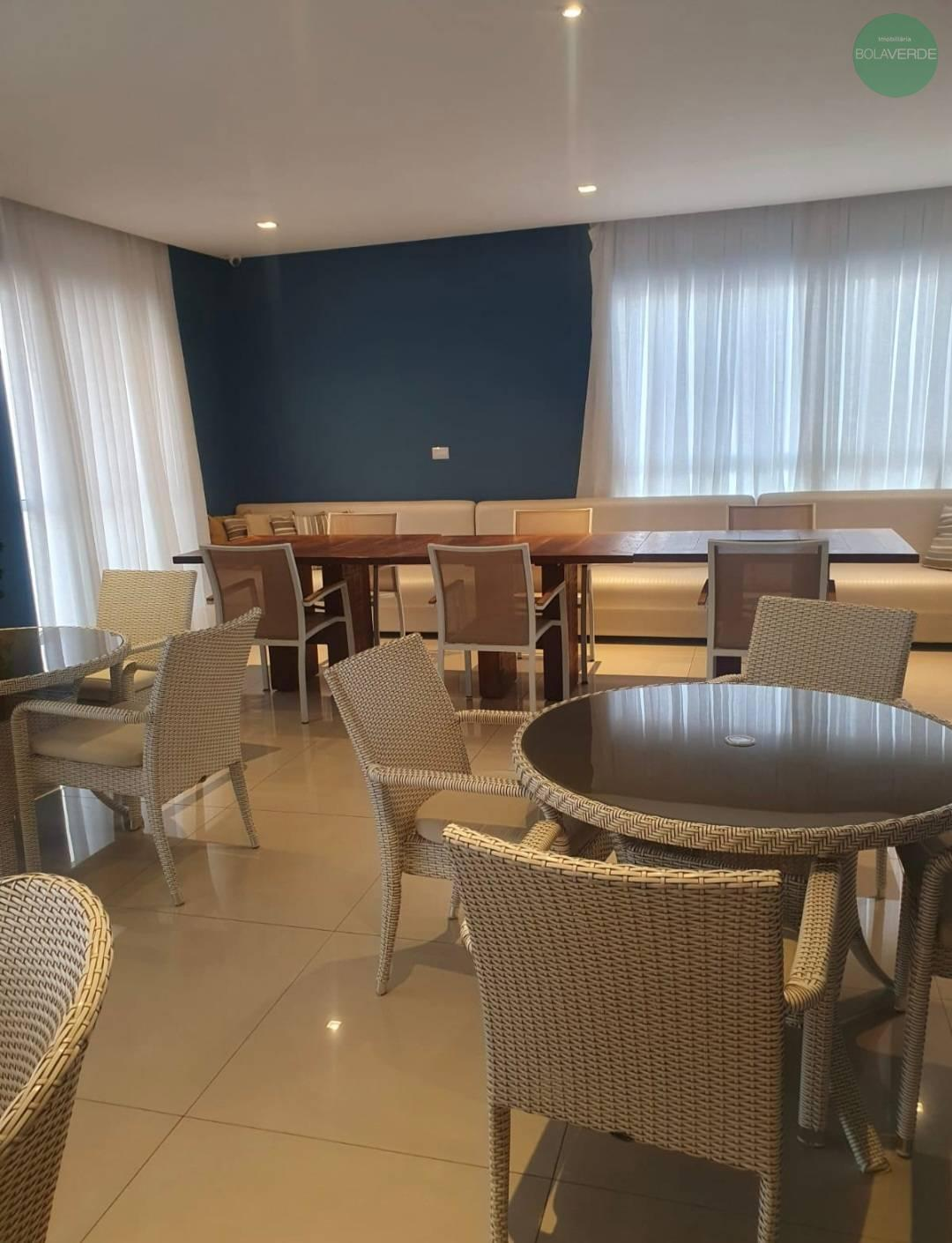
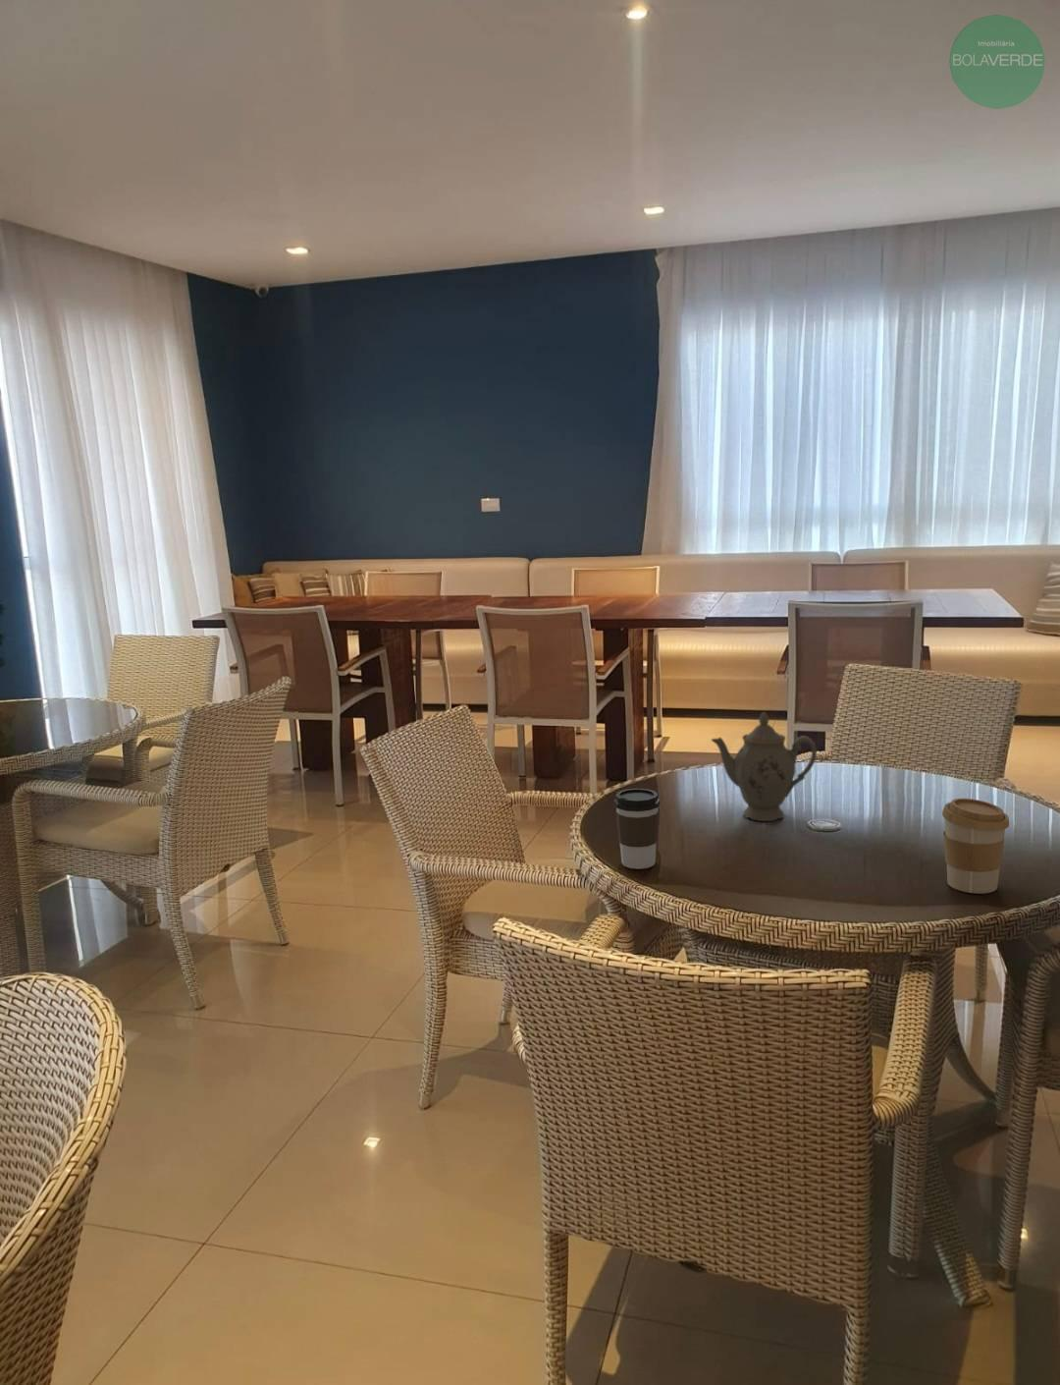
+ coffee cup [614,788,660,870]
+ coffee cup [941,798,1010,895]
+ chinaware [710,711,817,822]
